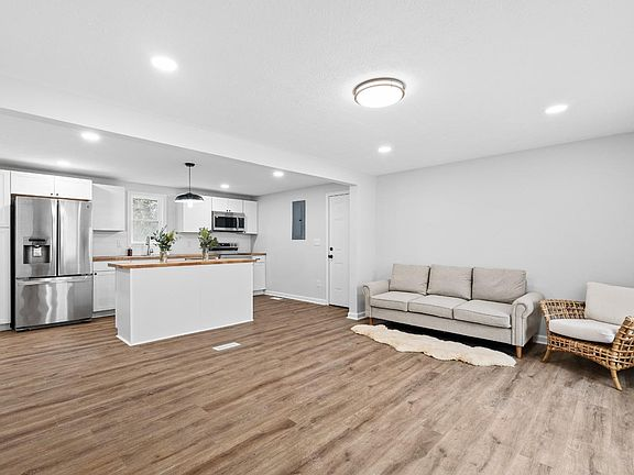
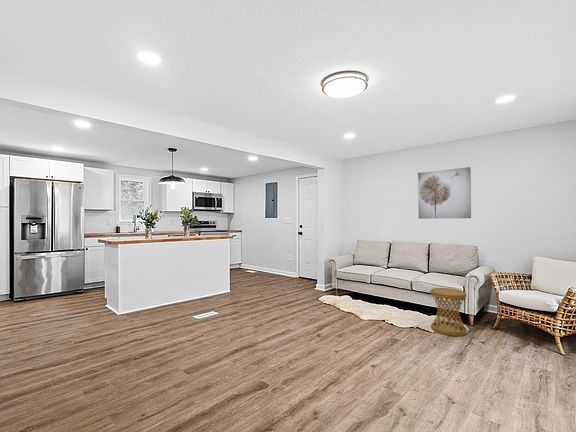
+ side table [430,287,468,337]
+ wall art [417,166,472,220]
